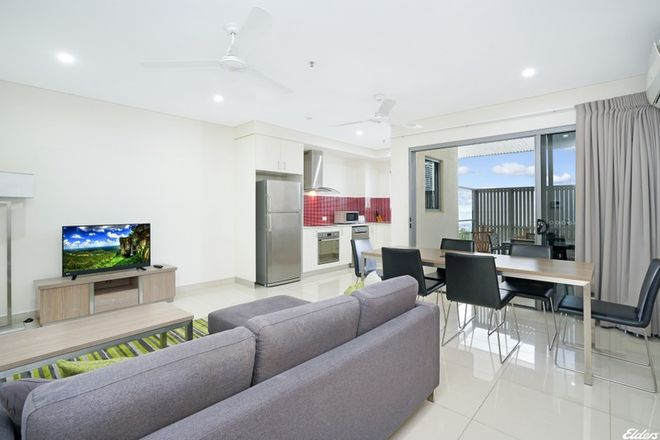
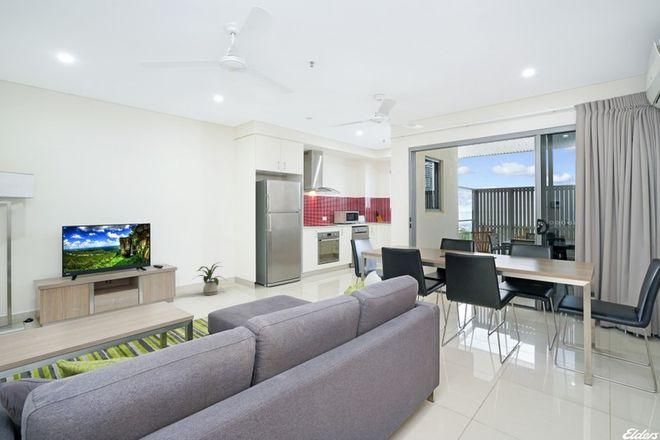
+ house plant [192,262,228,296]
